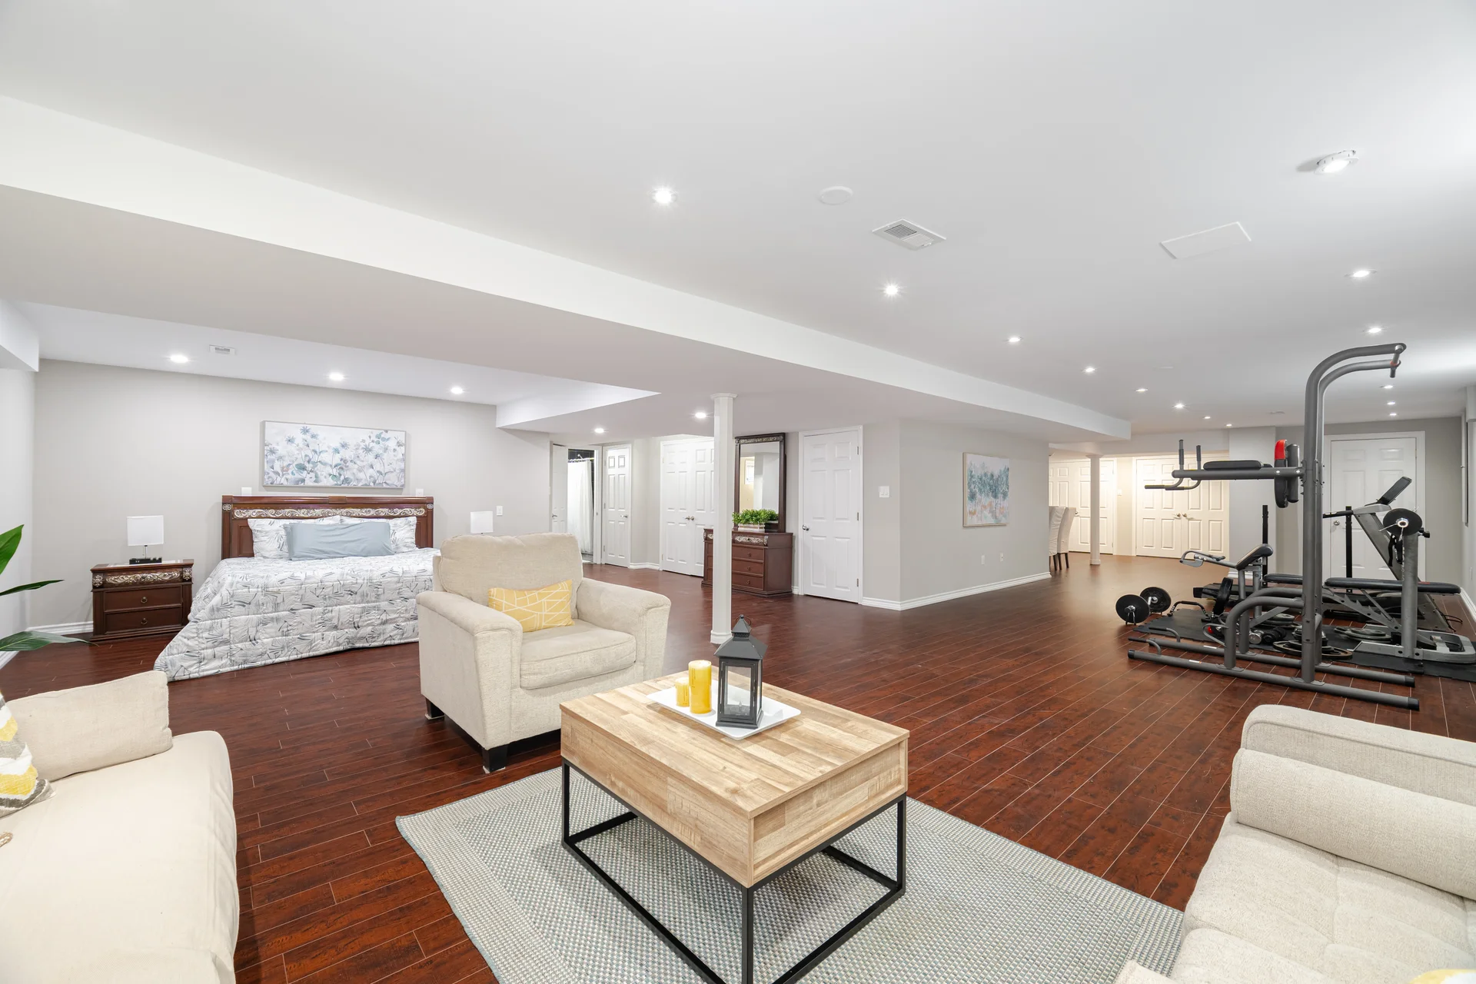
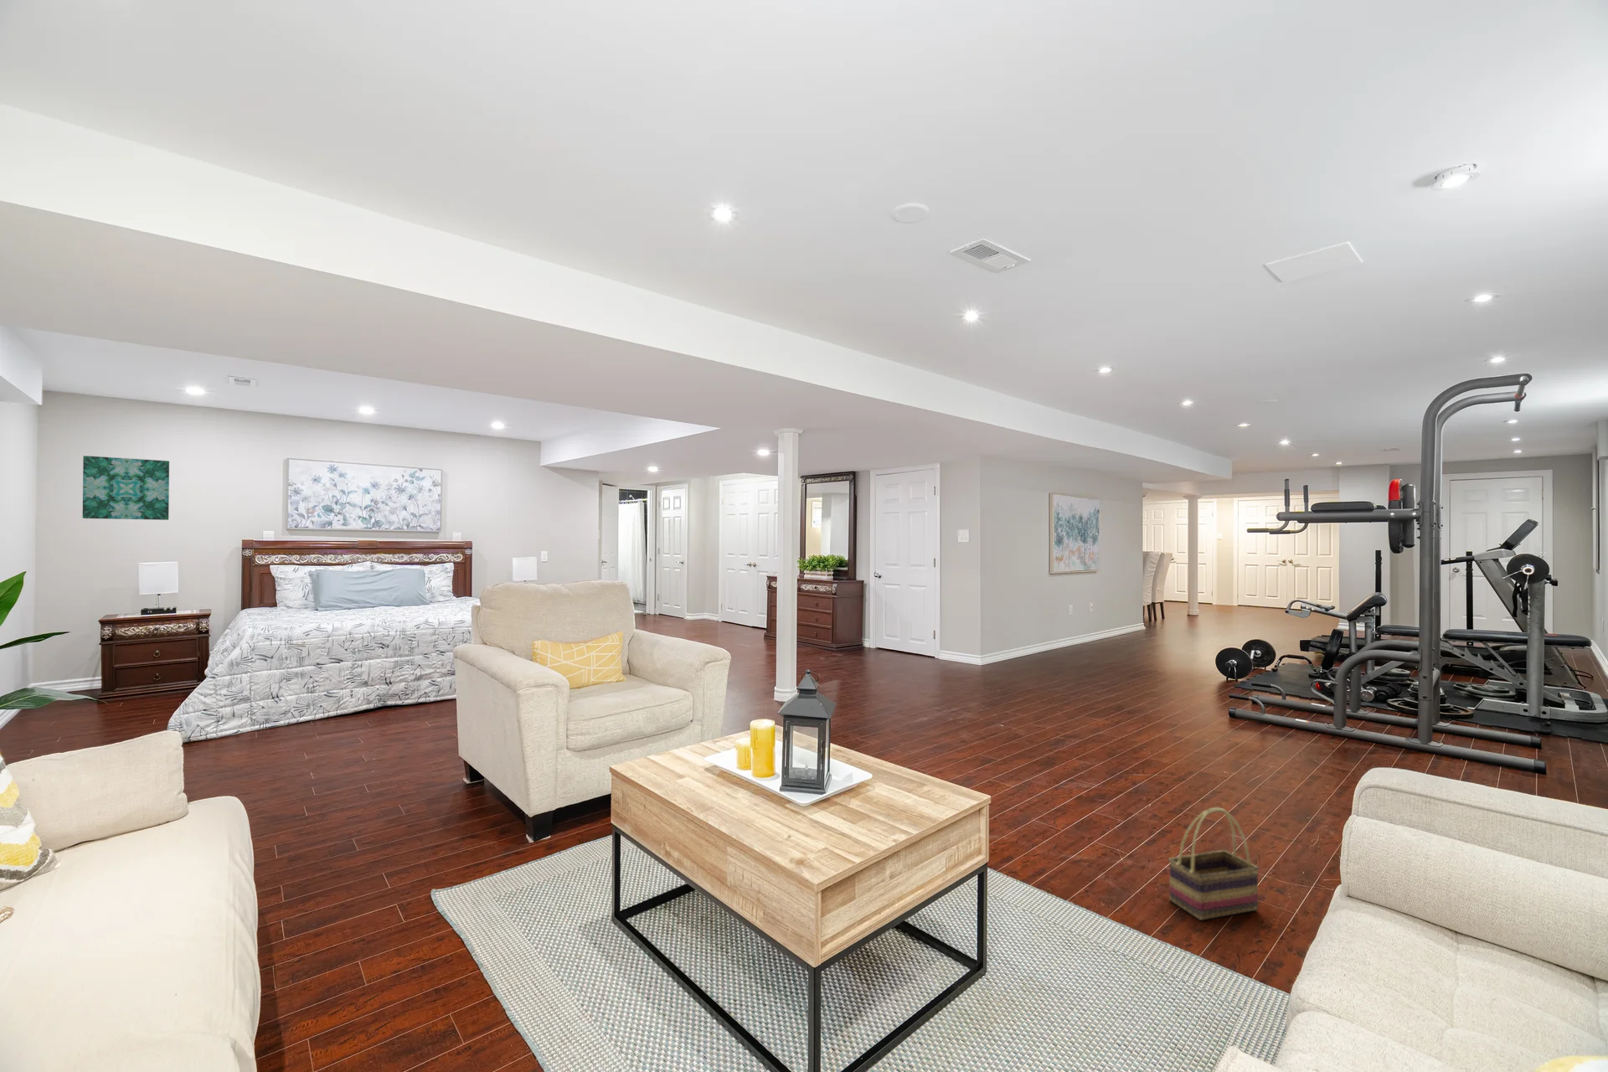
+ wall art [83,455,170,520]
+ basket [1168,806,1261,921]
